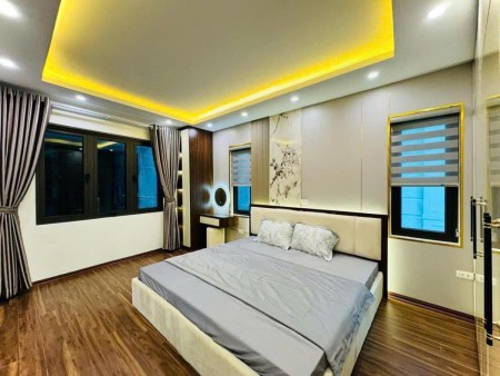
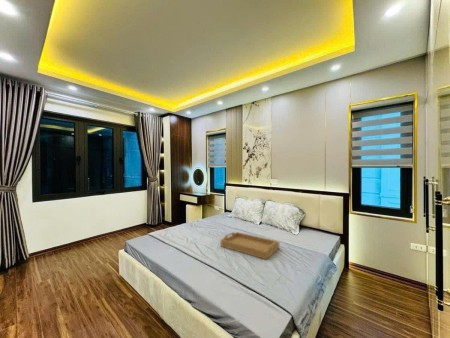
+ serving tray [219,231,280,261]
